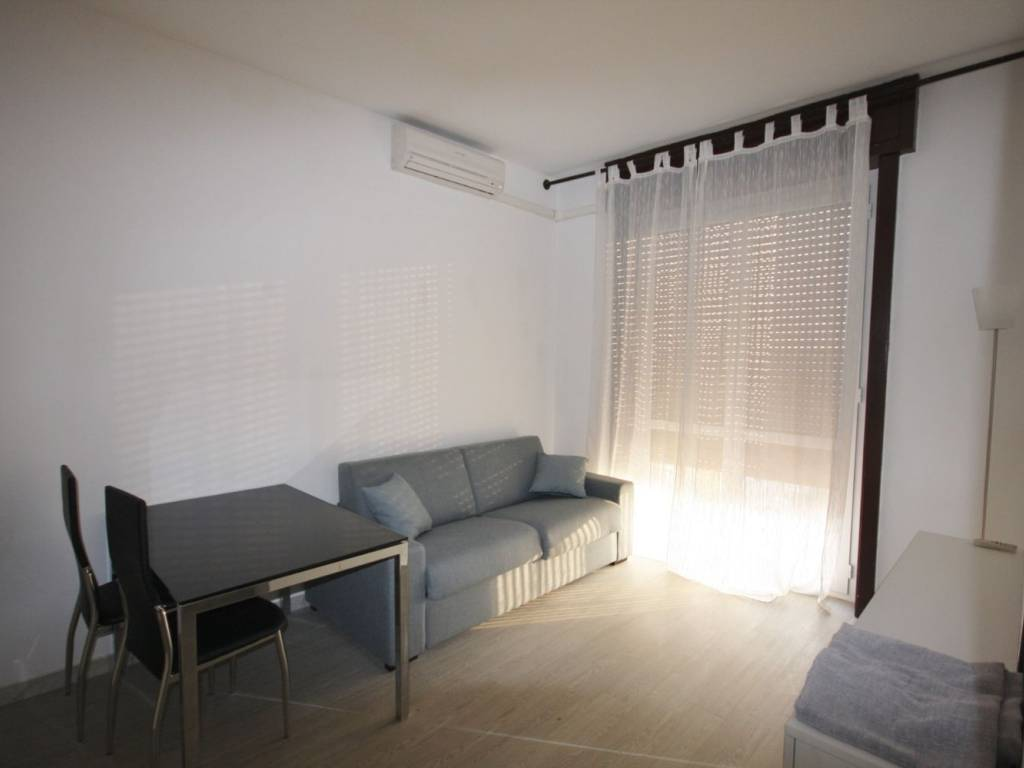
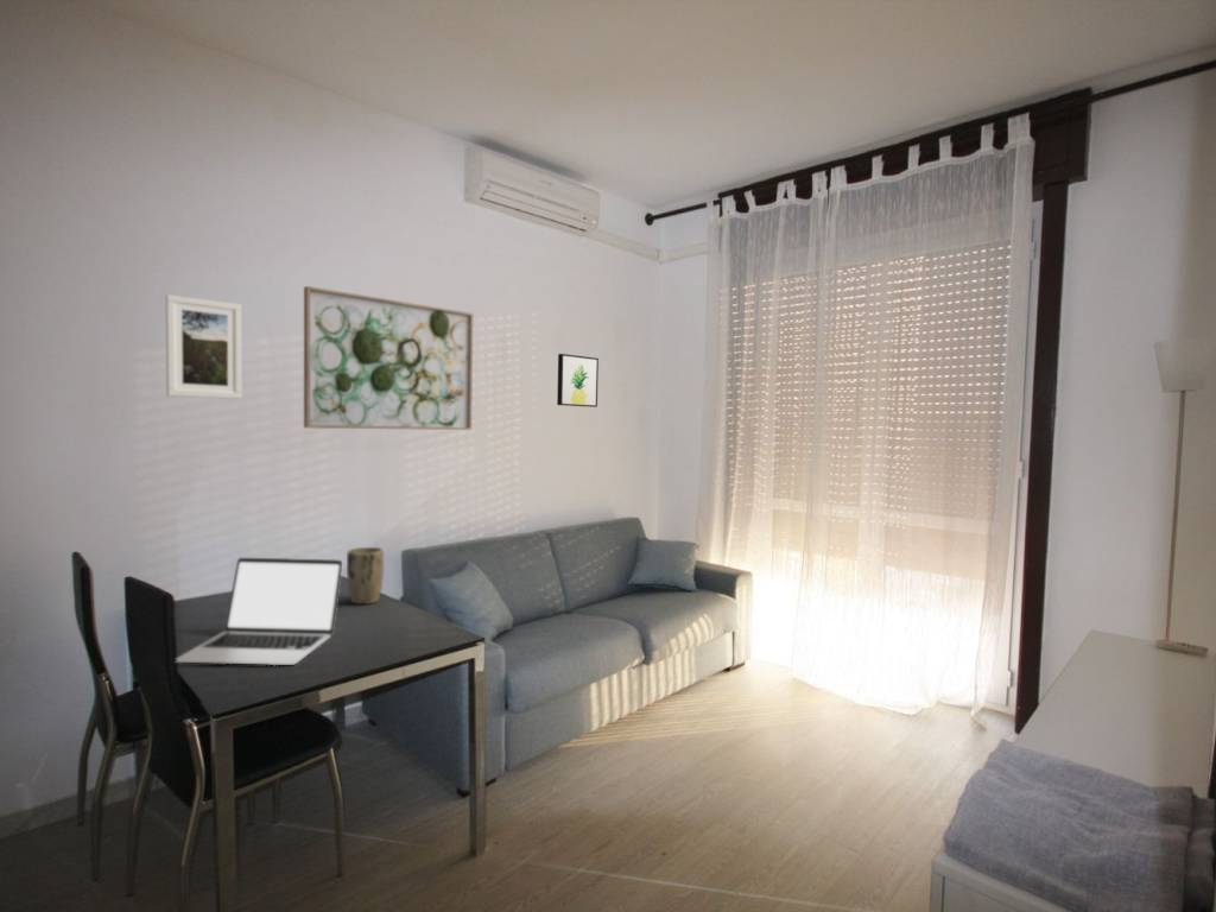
+ laptop [176,557,344,666]
+ wall art [303,285,475,431]
+ wall art [556,353,600,408]
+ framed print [165,293,243,400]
+ plant pot [346,546,385,606]
